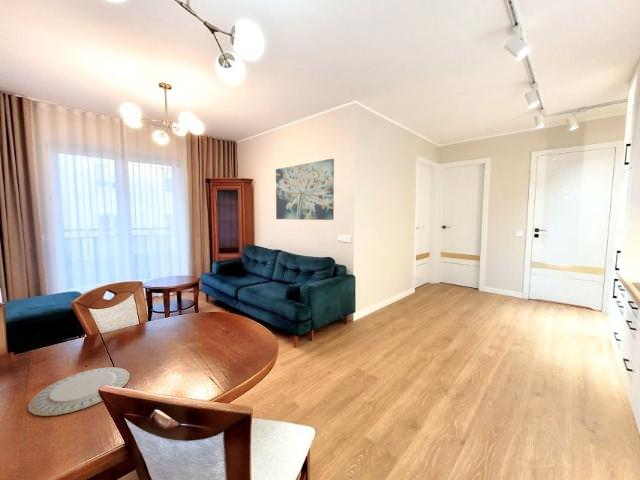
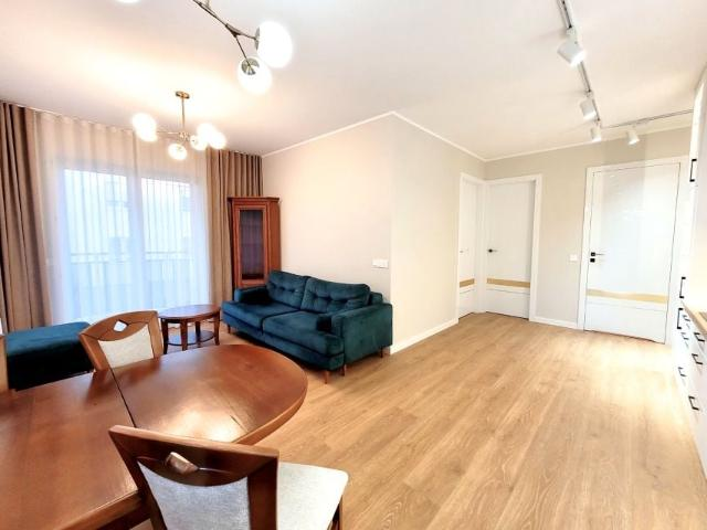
- chinaware [27,366,131,417]
- wall art [275,158,335,221]
